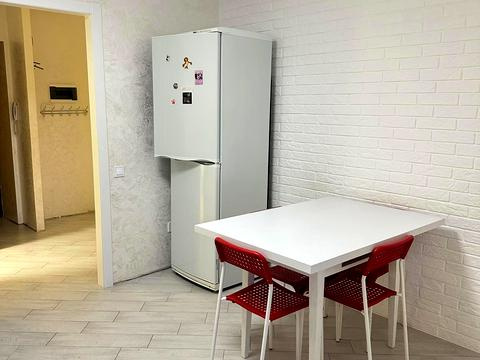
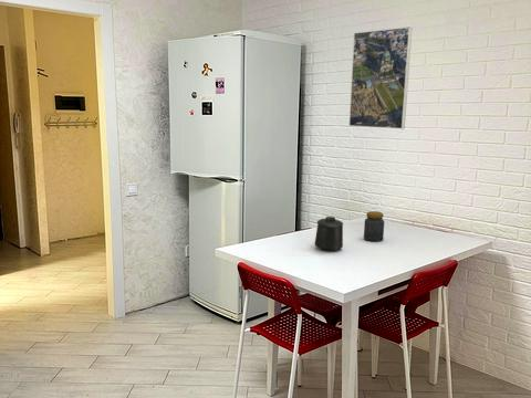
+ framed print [348,25,413,130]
+ jar [363,210,385,243]
+ mug [313,216,344,252]
